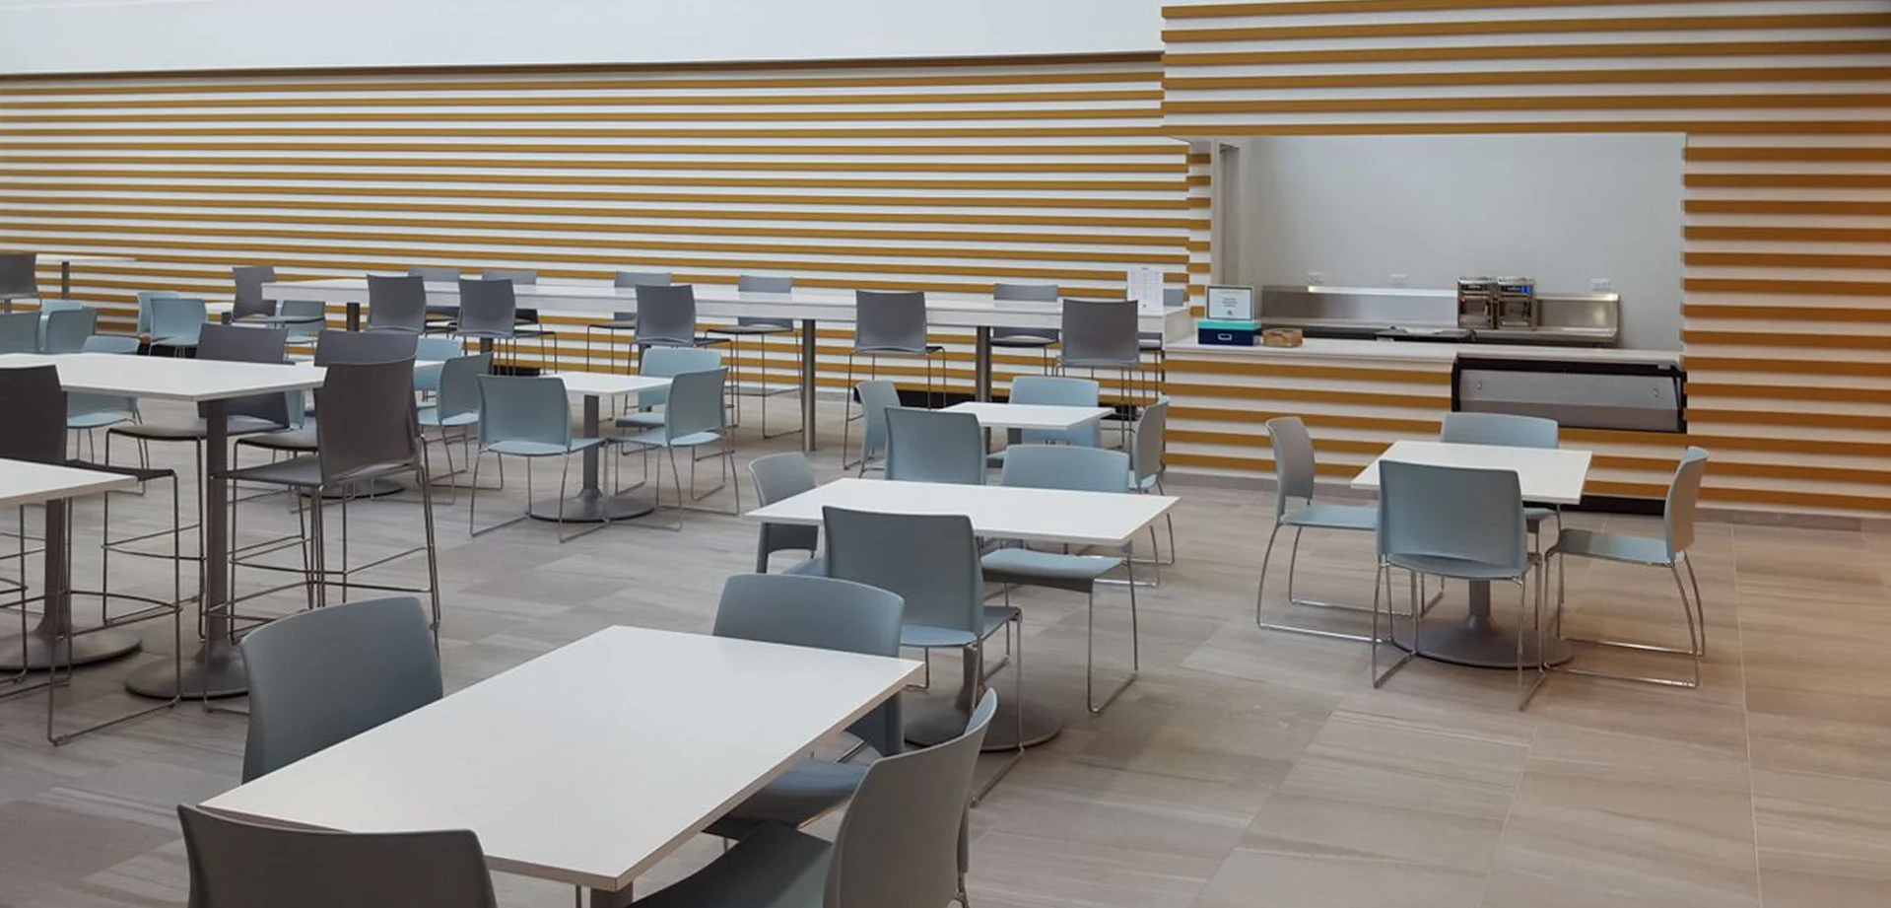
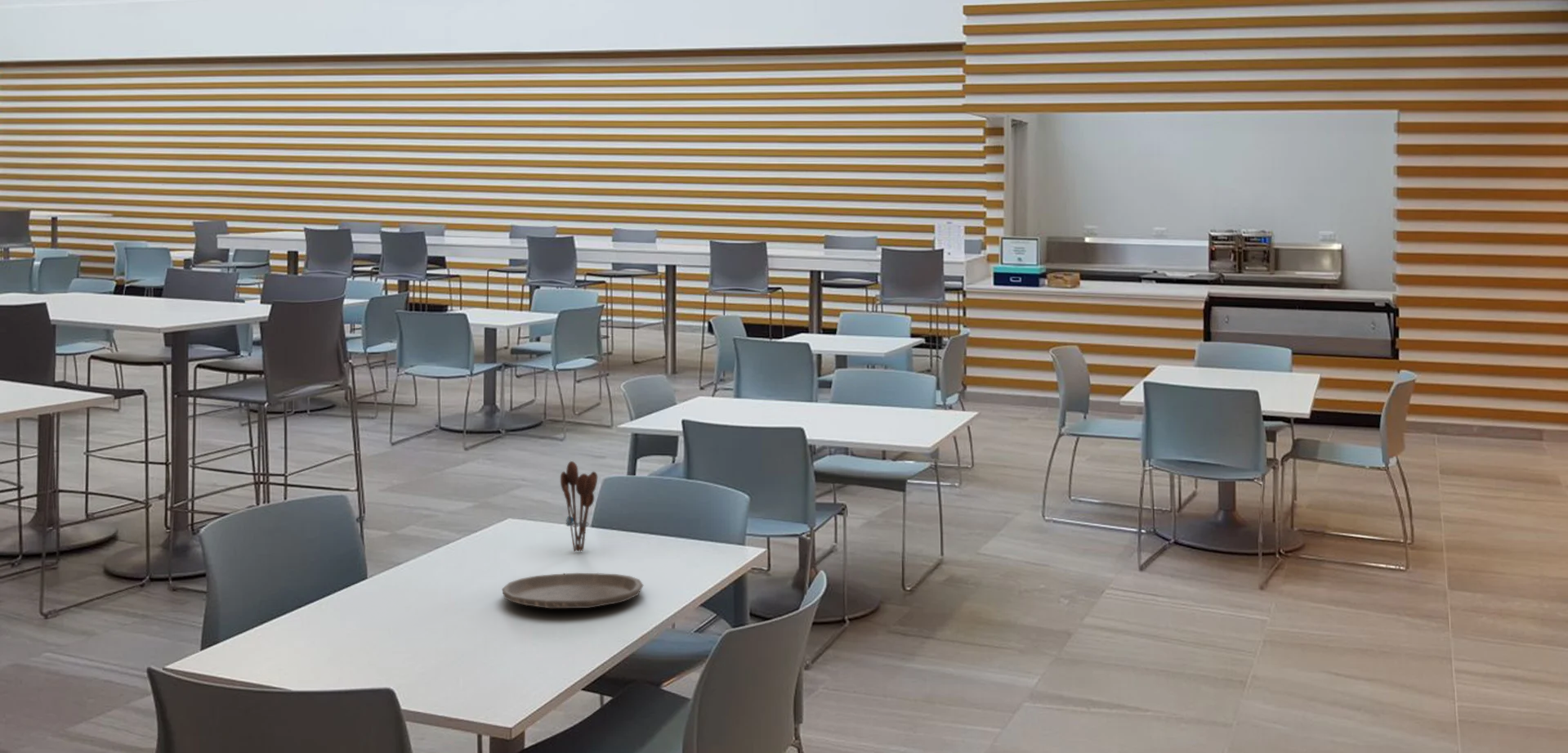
+ utensil holder [560,460,598,553]
+ plate [501,572,644,609]
